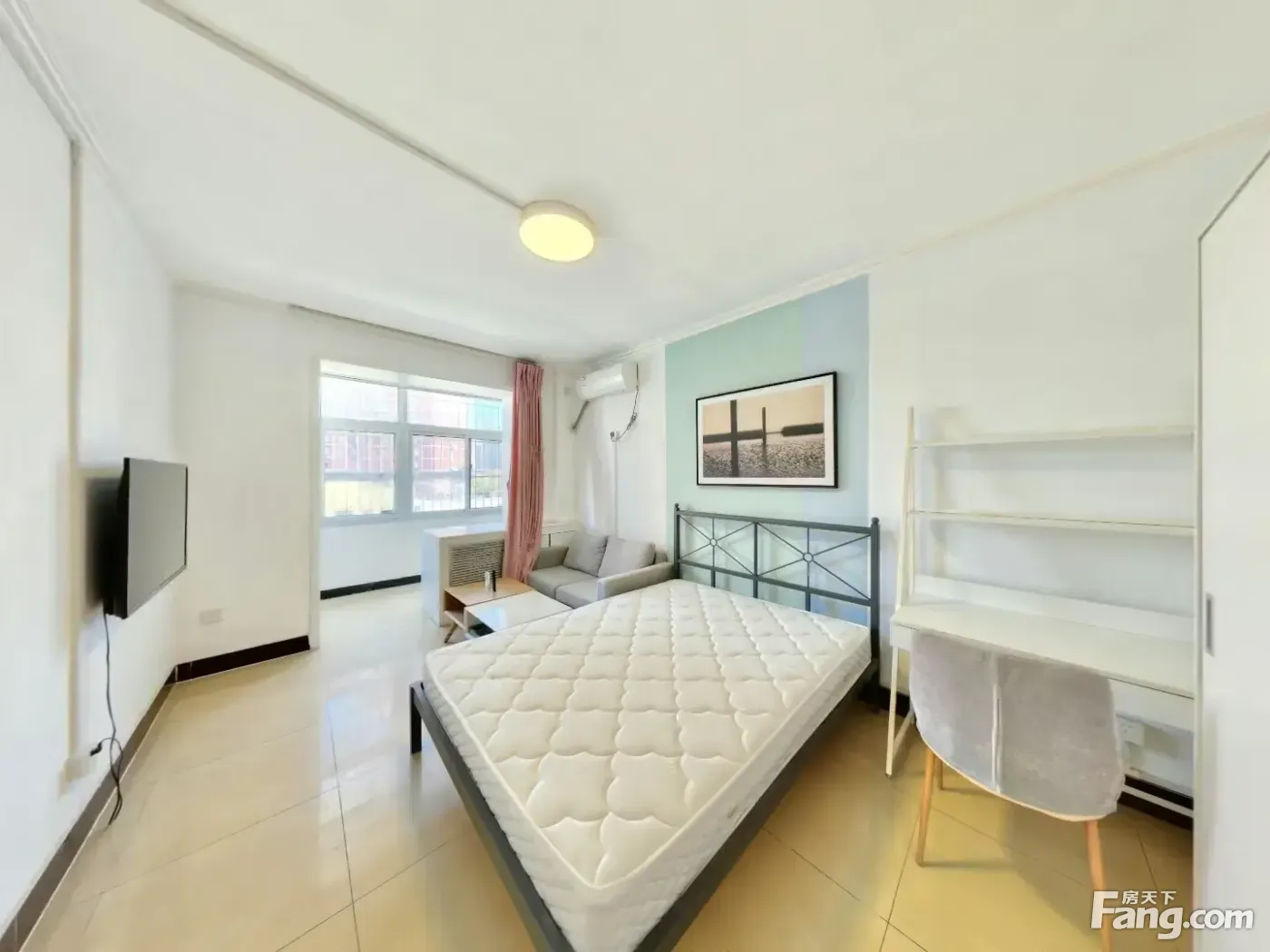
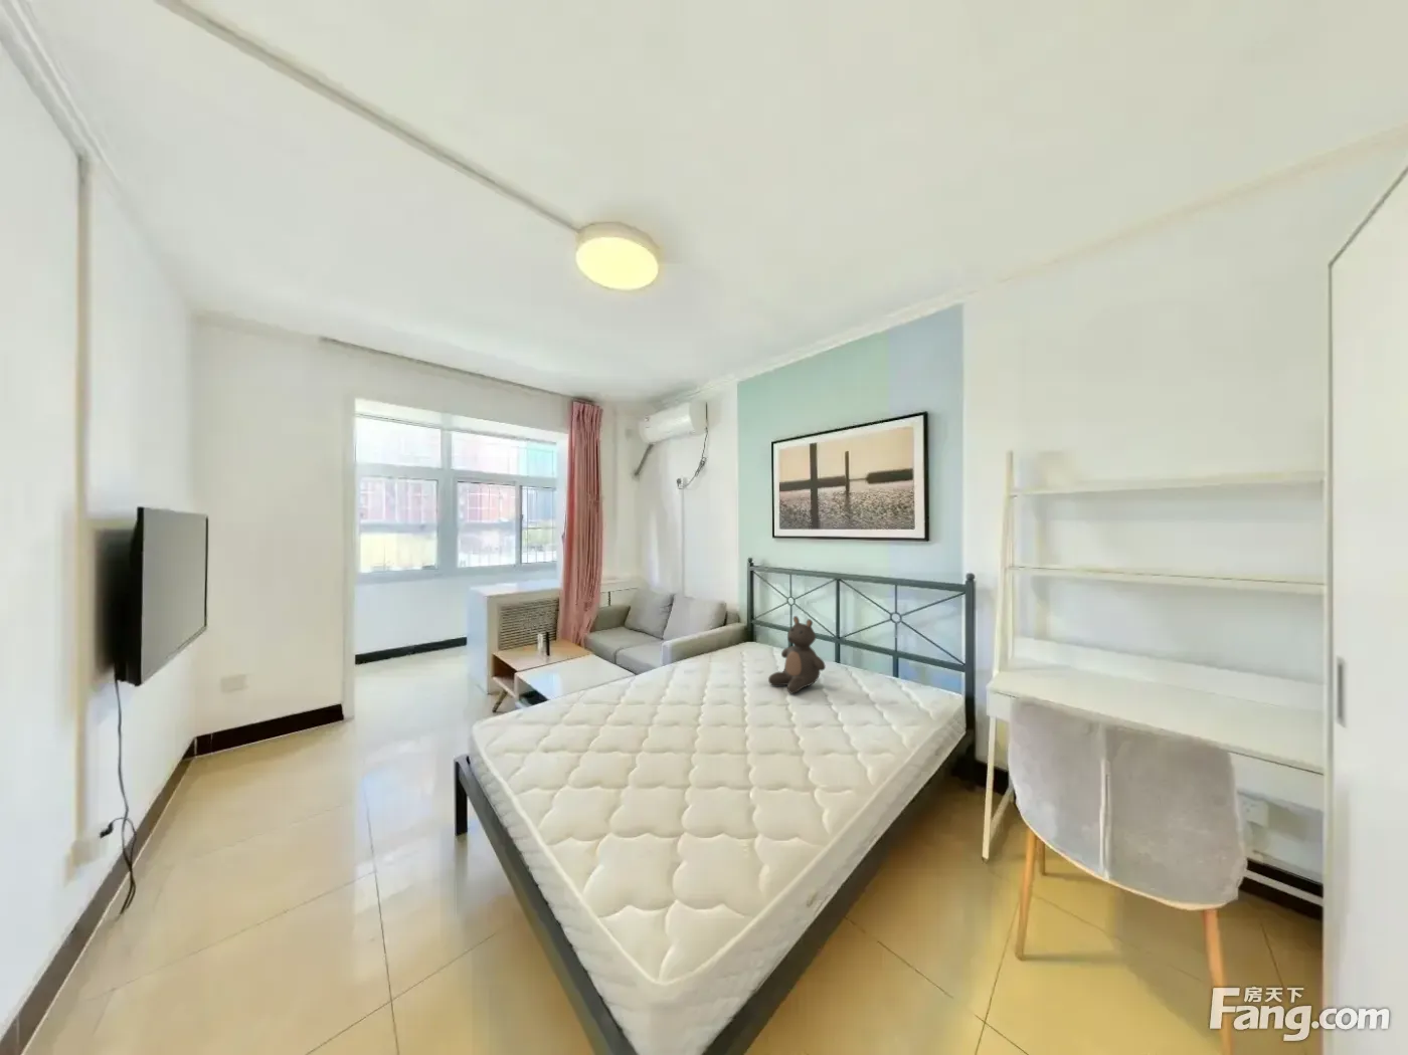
+ teddy bear [767,615,827,695]
